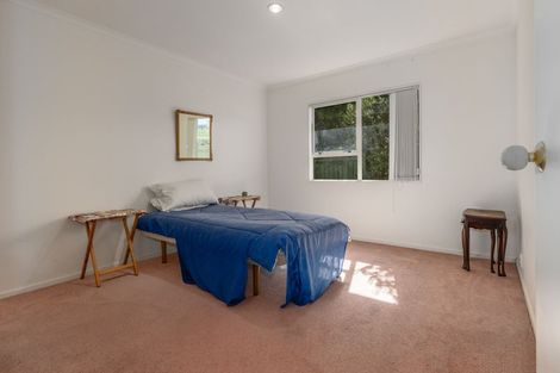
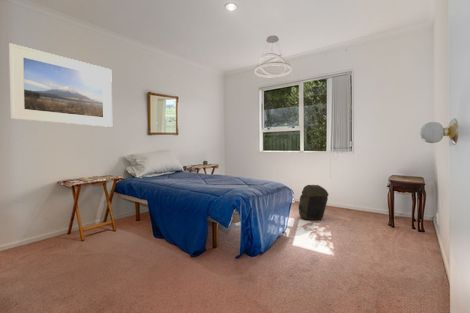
+ pendant light [254,35,292,78]
+ backpack [298,184,329,221]
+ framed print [8,42,113,128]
